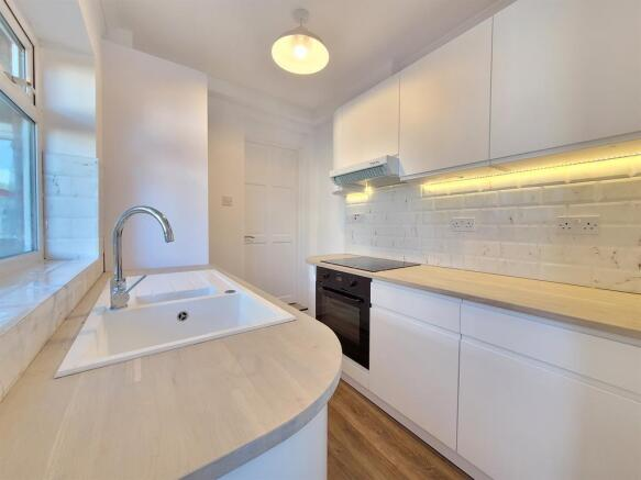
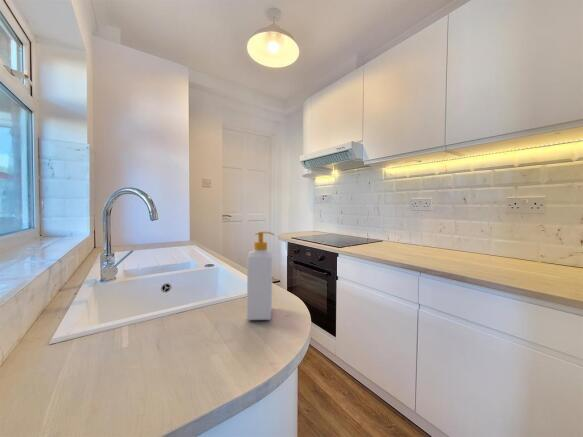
+ soap bottle [246,231,276,321]
